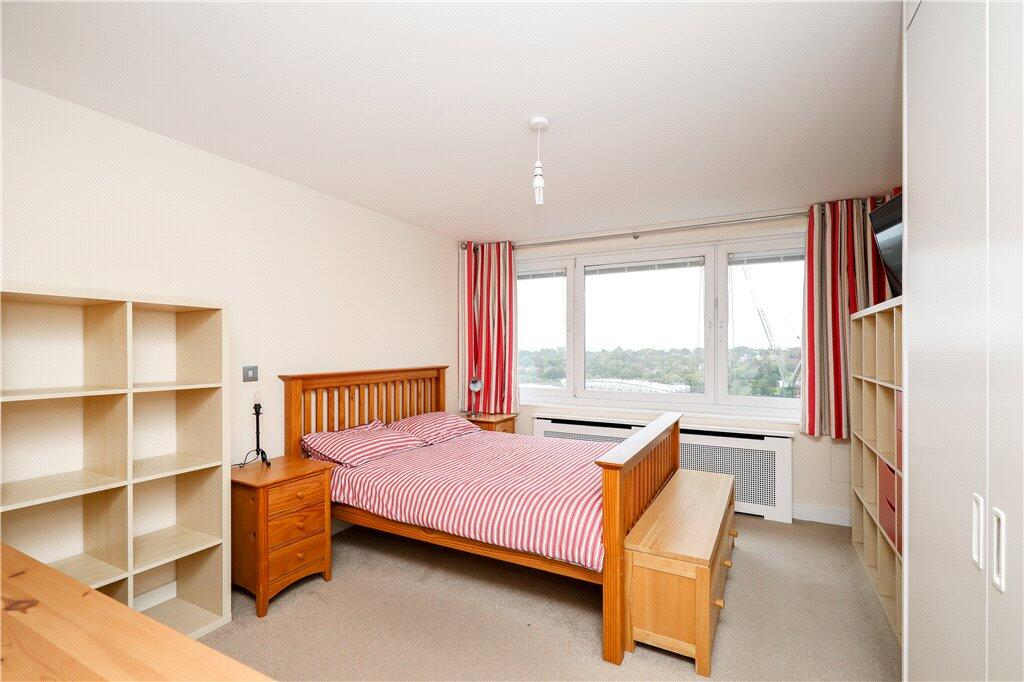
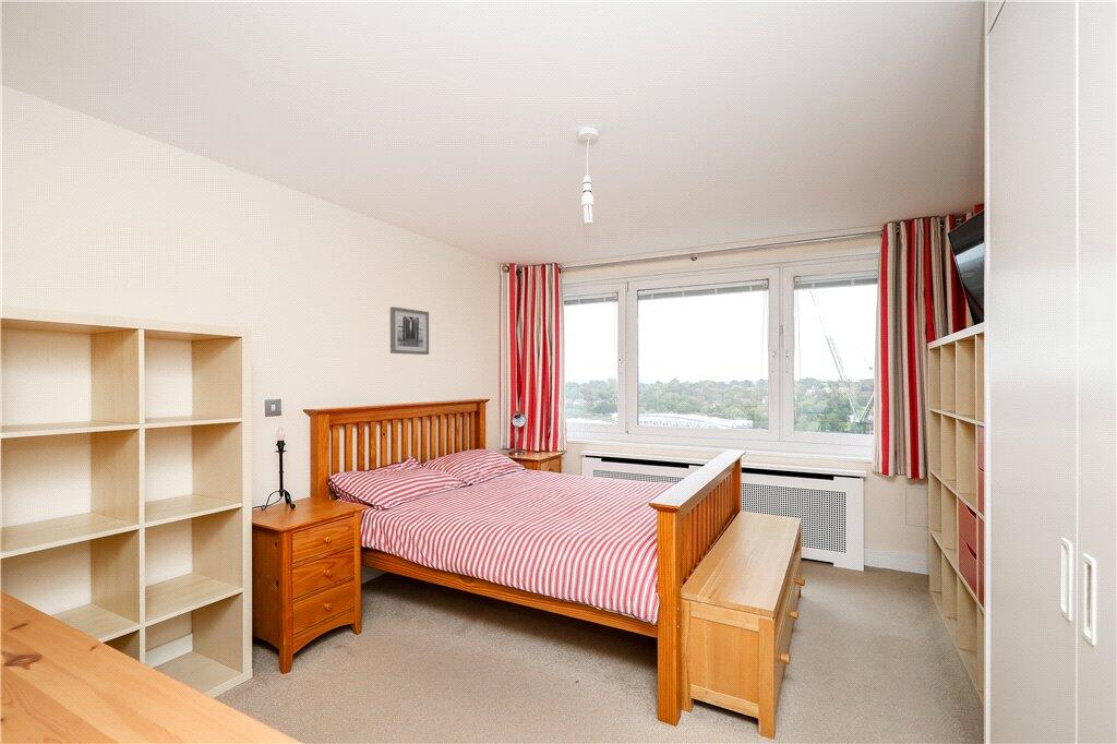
+ wall art [389,305,430,356]
